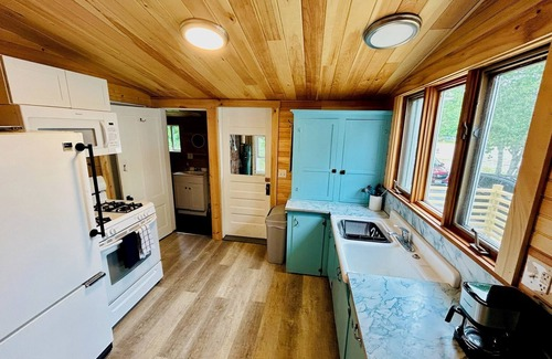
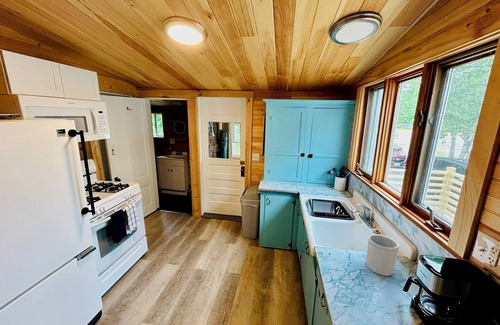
+ utensil holder [365,233,400,277]
